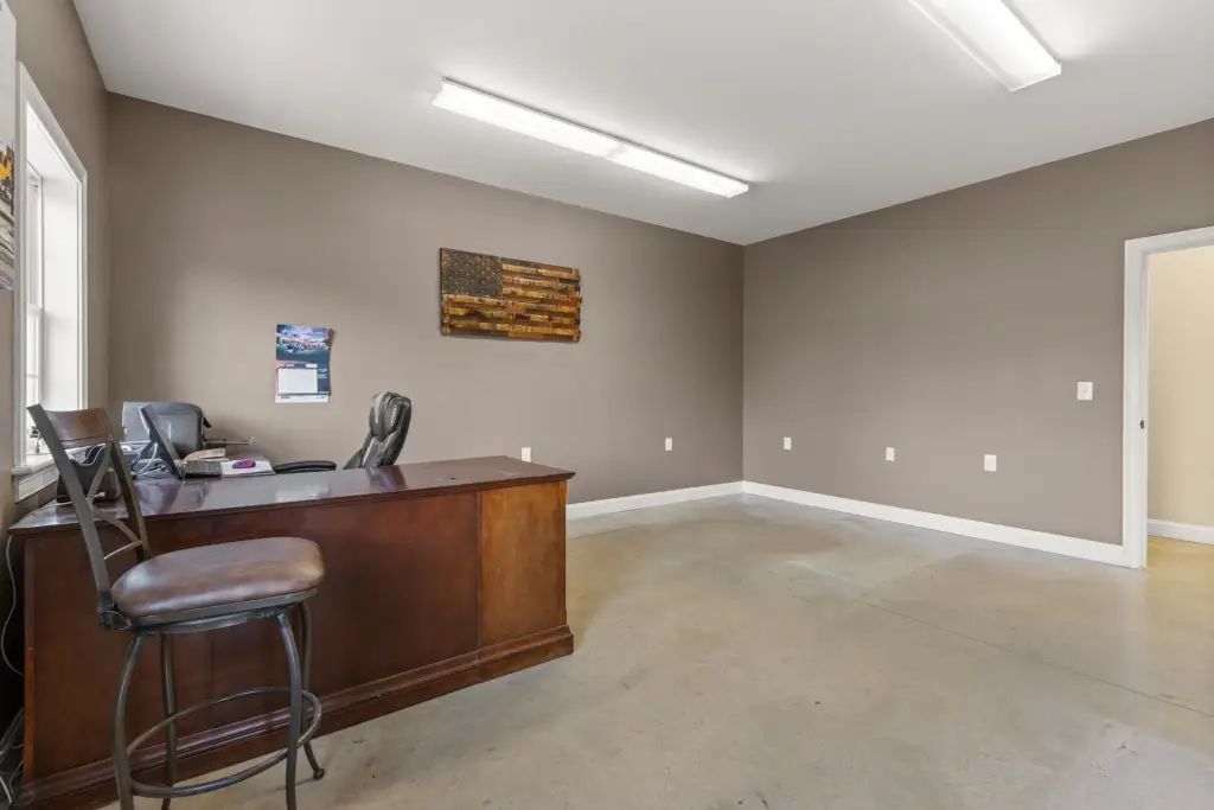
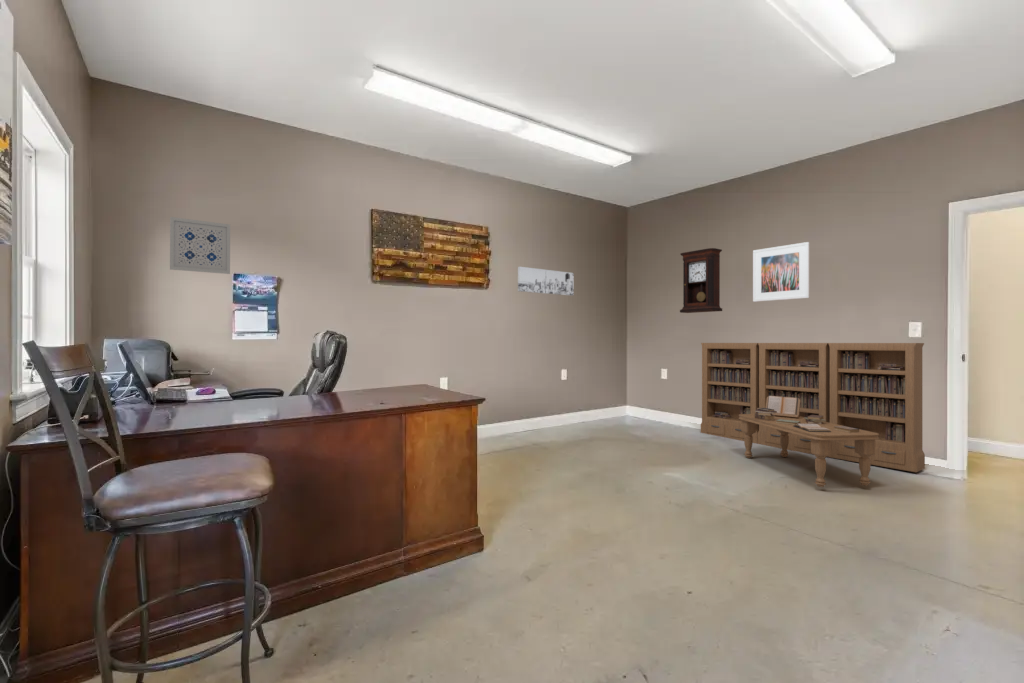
+ wall art [517,266,575,297]
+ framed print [752,241,810,303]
+ pendulum clock [679,247,723,314]
+ wall art [169,216,231,275]
+ bookcase [700,342,926,488]
